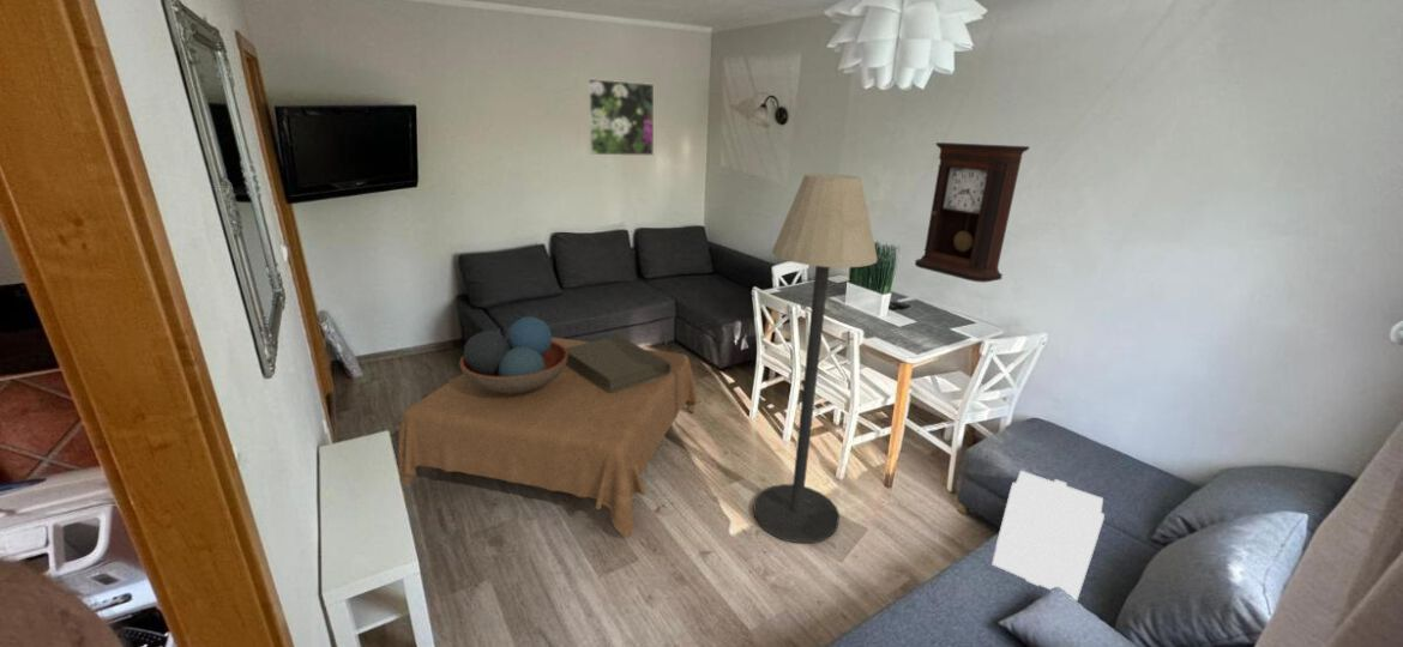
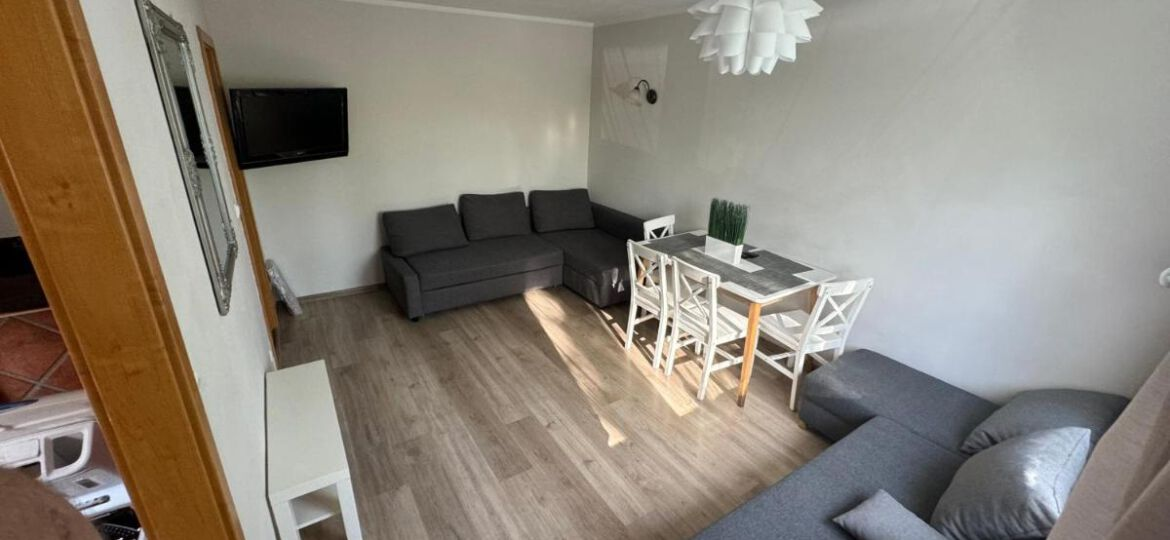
- pendulum clock [914,141,1030,284]
- coffee table [397,315,699,539]
- floor lamp [753,173,879,544]
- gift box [990,470,1106,601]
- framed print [586,78,655,157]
